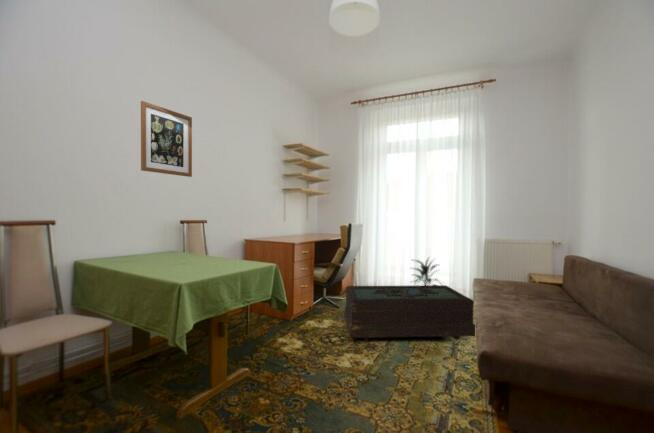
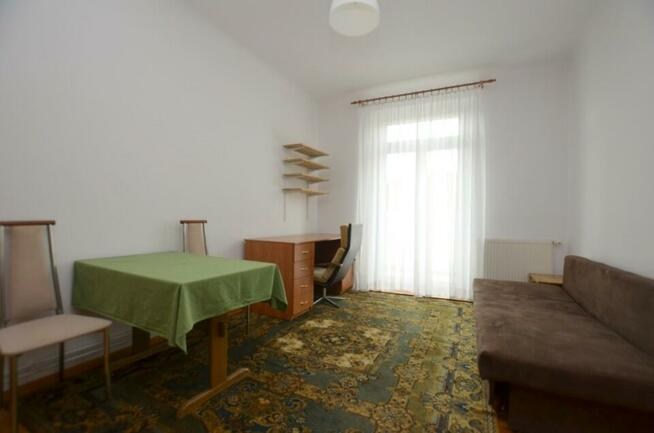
- indoor plant [408,255,443,286]
- wall art [140,100,193,178]
- coffee table [343,284,476,342]
